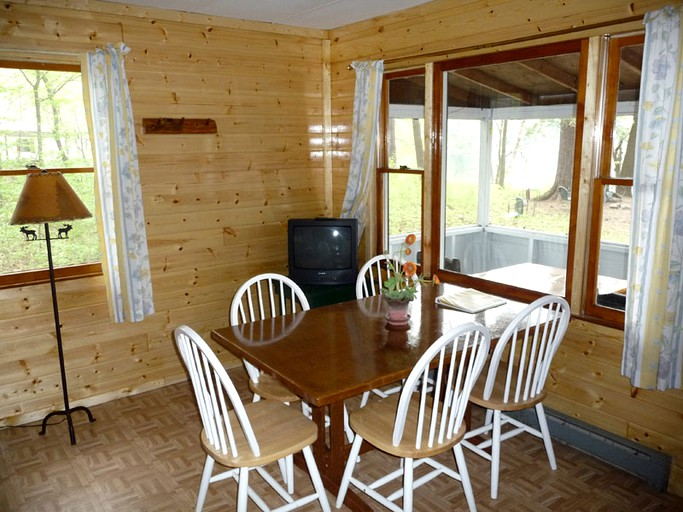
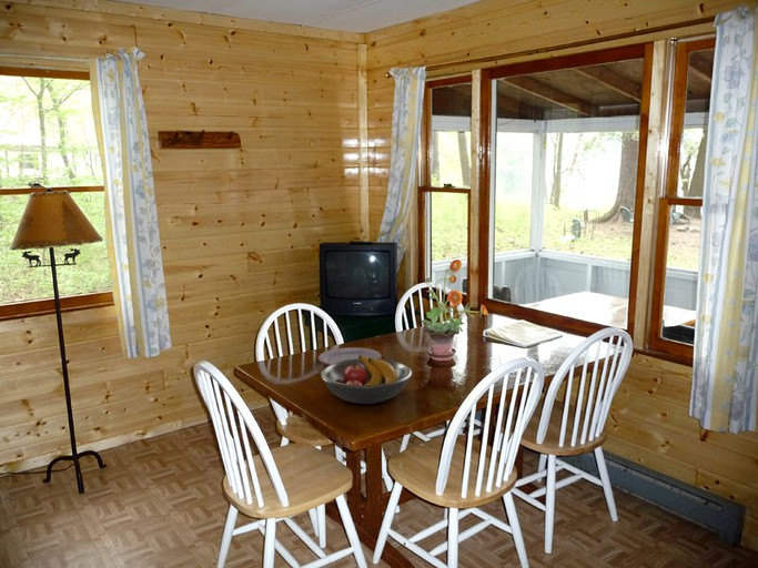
+ fruit bowl [320,355,413,405]
+ plate [317,346,383,366]
